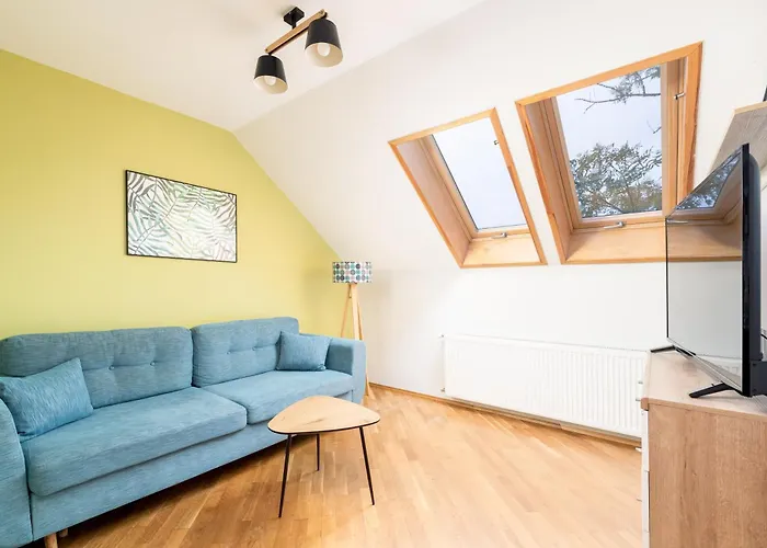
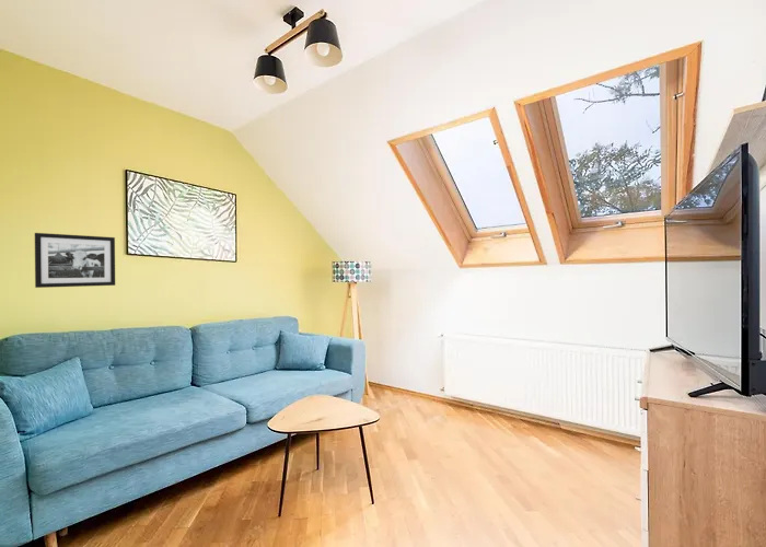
+ picture frame [34,232,116,289]
